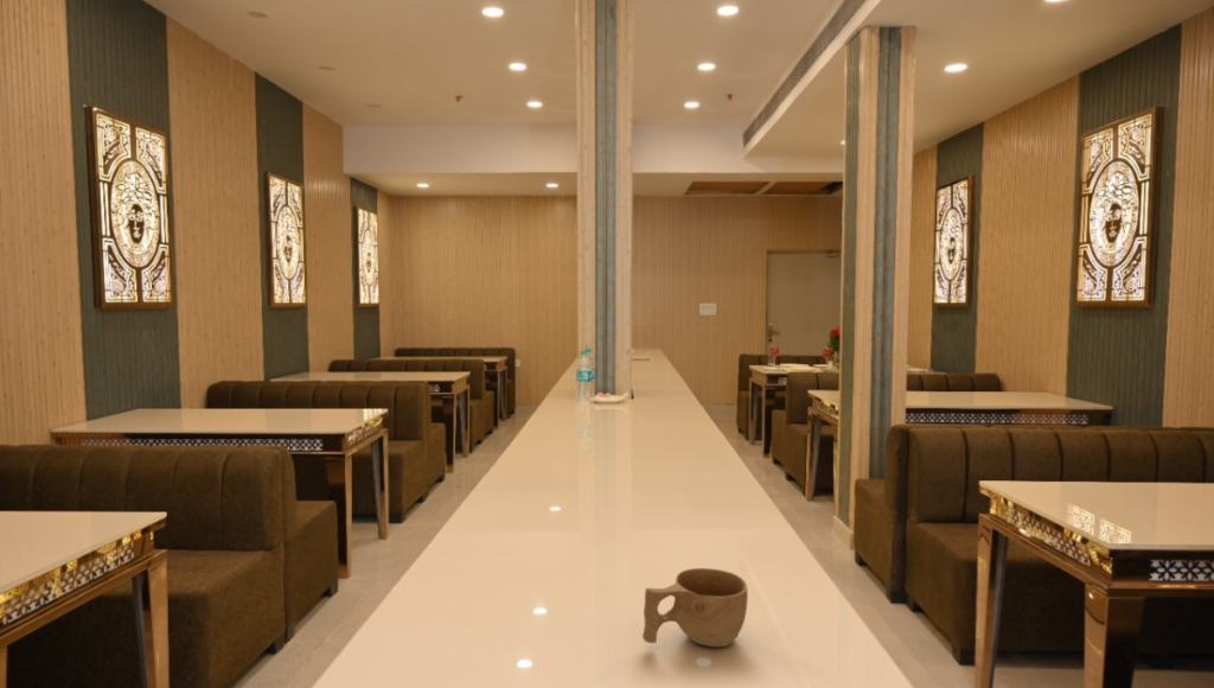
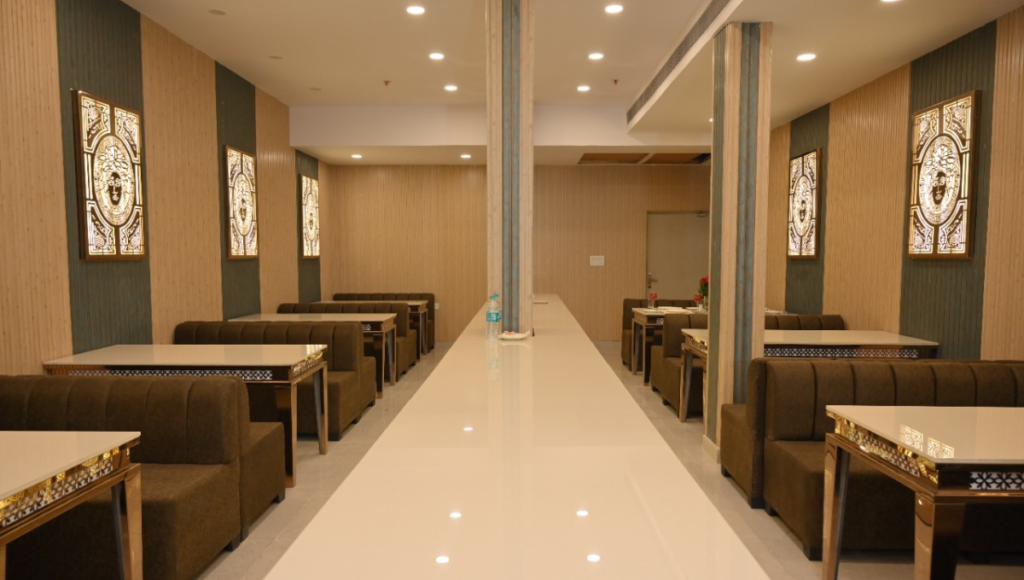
- cup [641,567,749,648]
